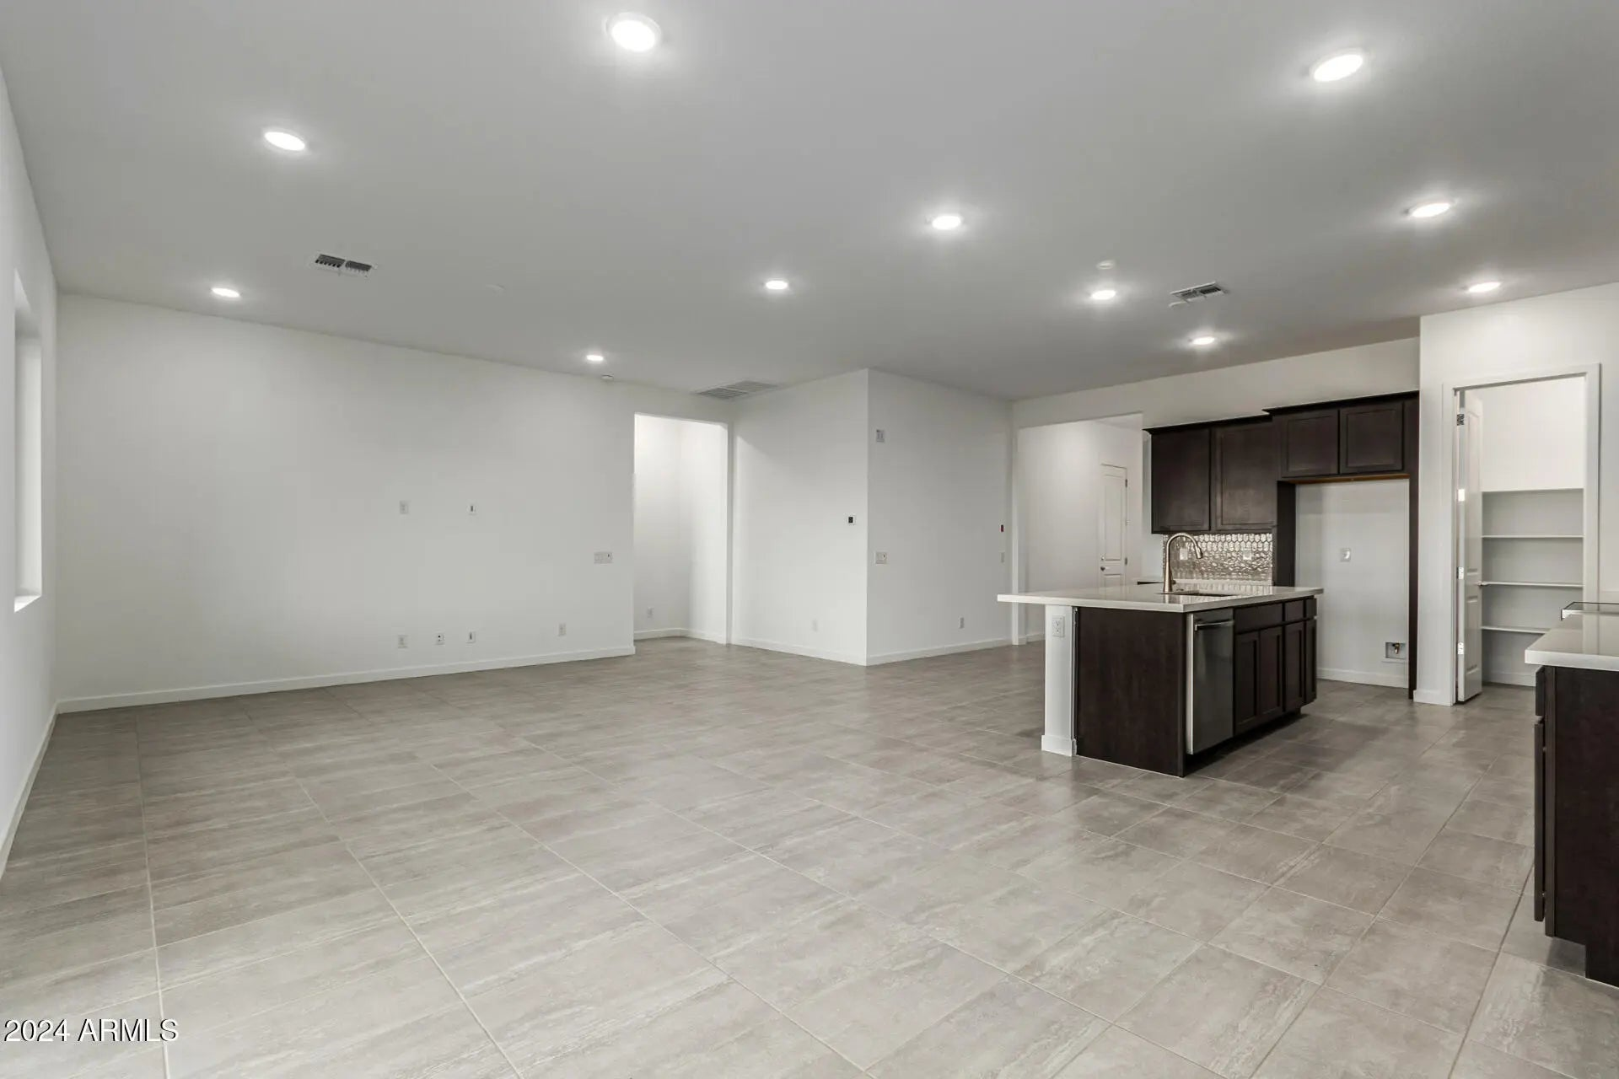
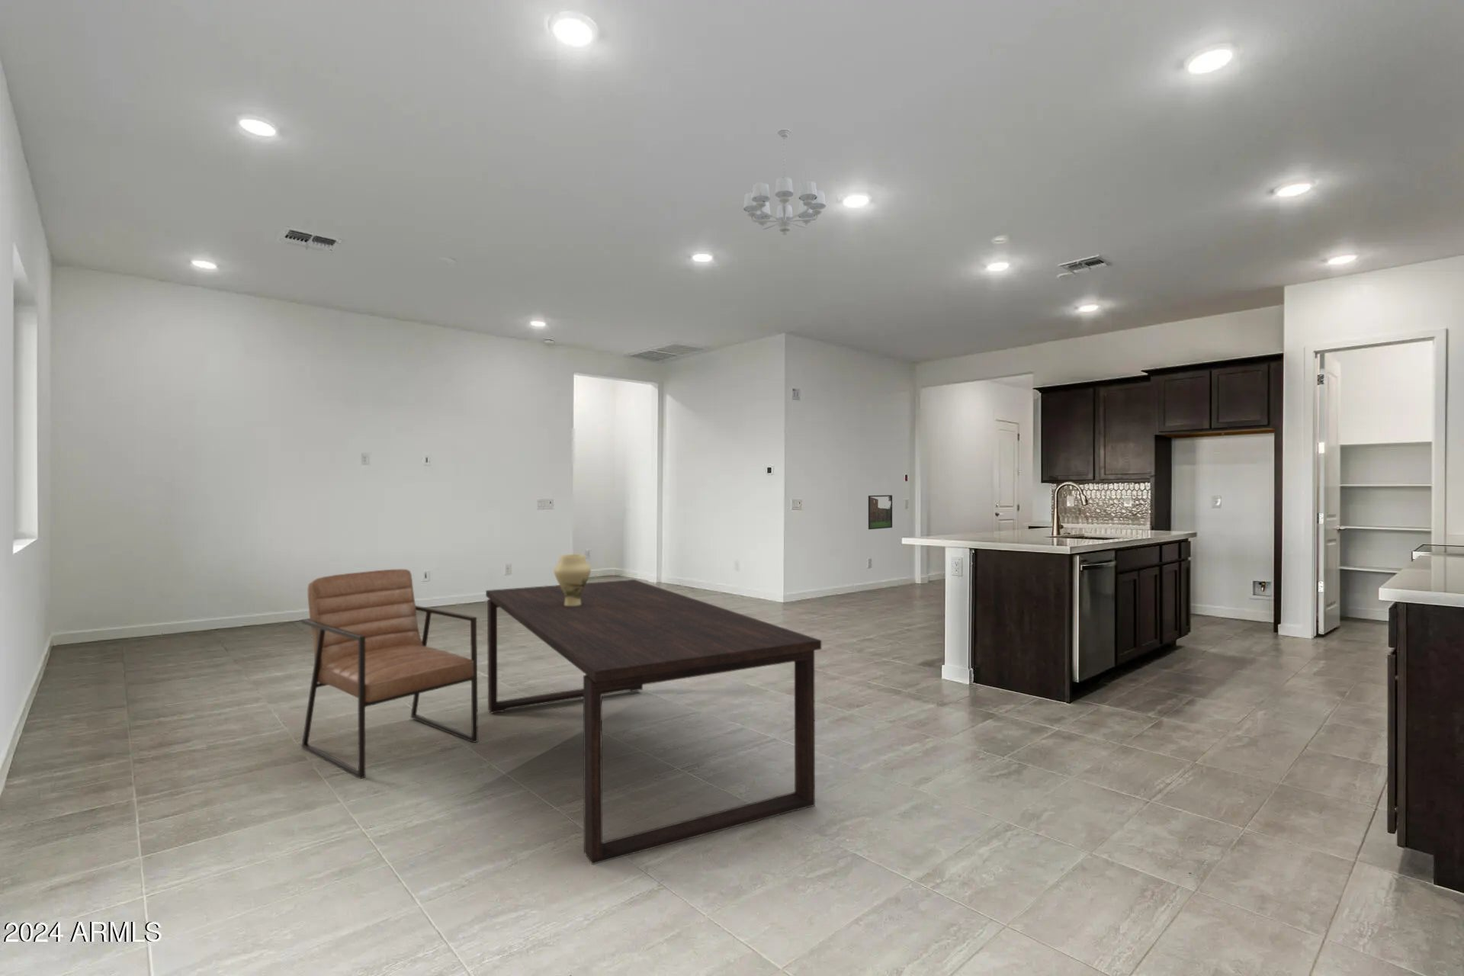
+ chandelier [743,129,827,235]
+ vase [553,553,591,606]
+ dining table [485,578,822,865]
+ chair [301,568,479,779]
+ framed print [868,495,893,529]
